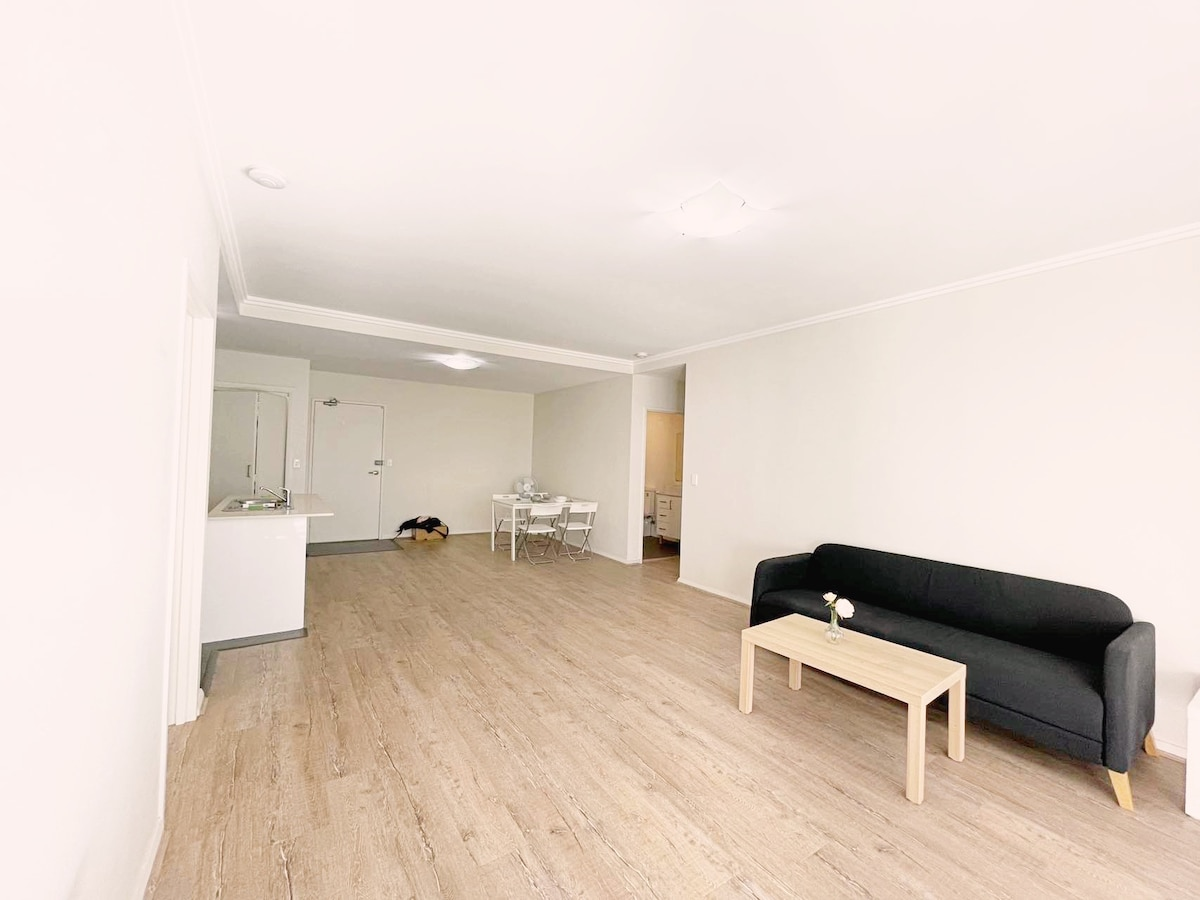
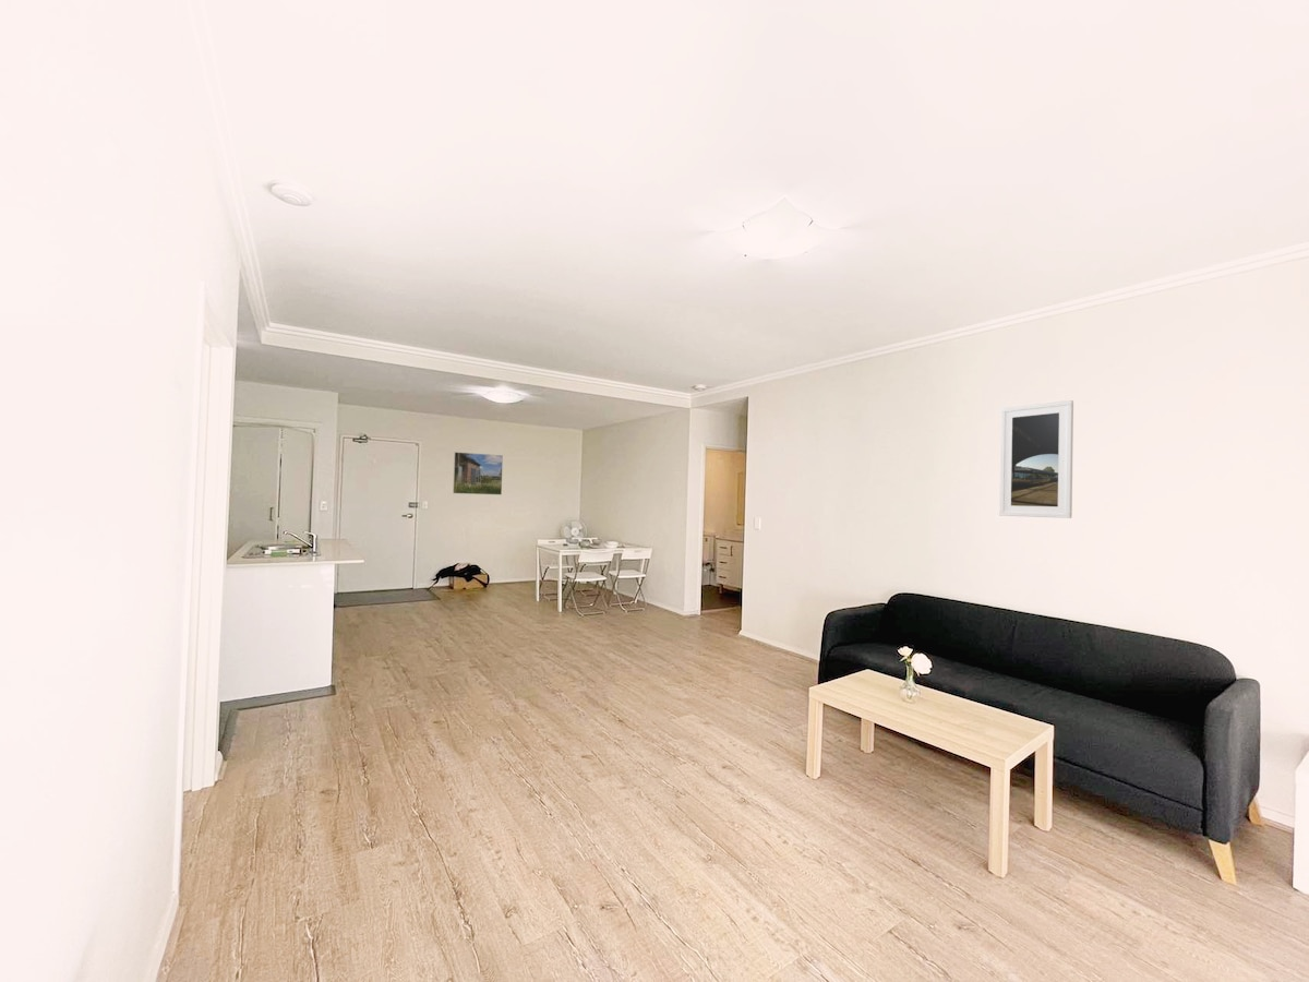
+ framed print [998,399,1074,519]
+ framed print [452,451,504,495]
